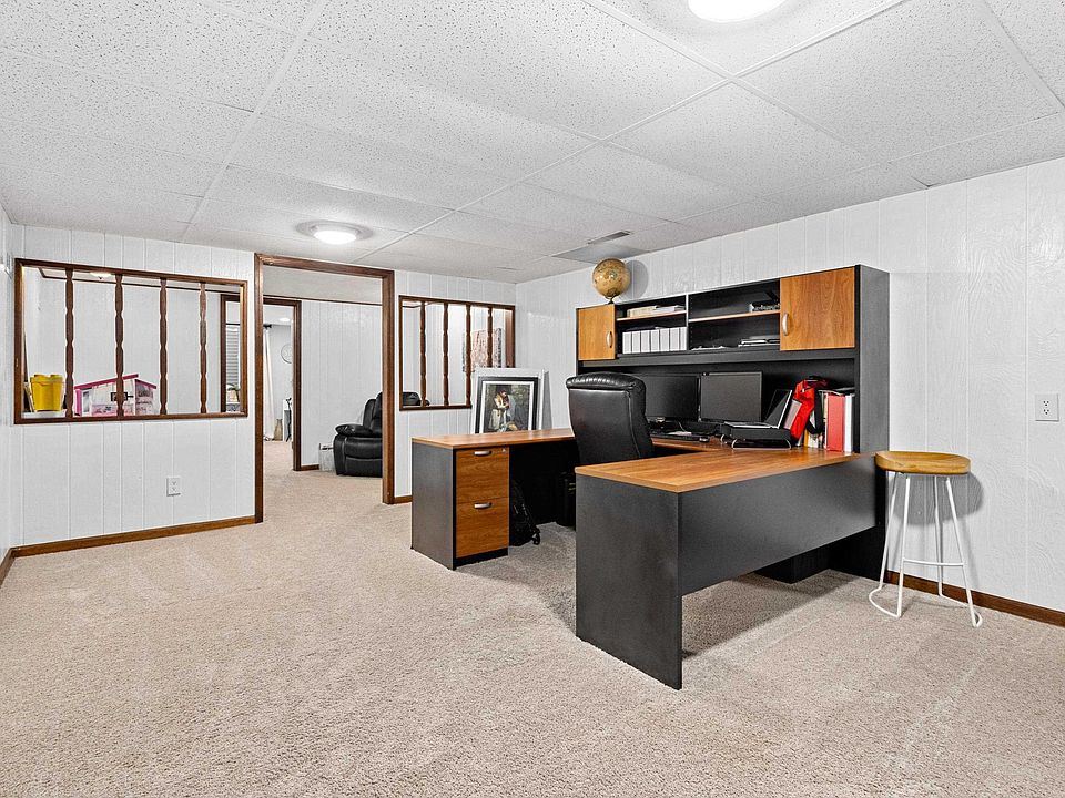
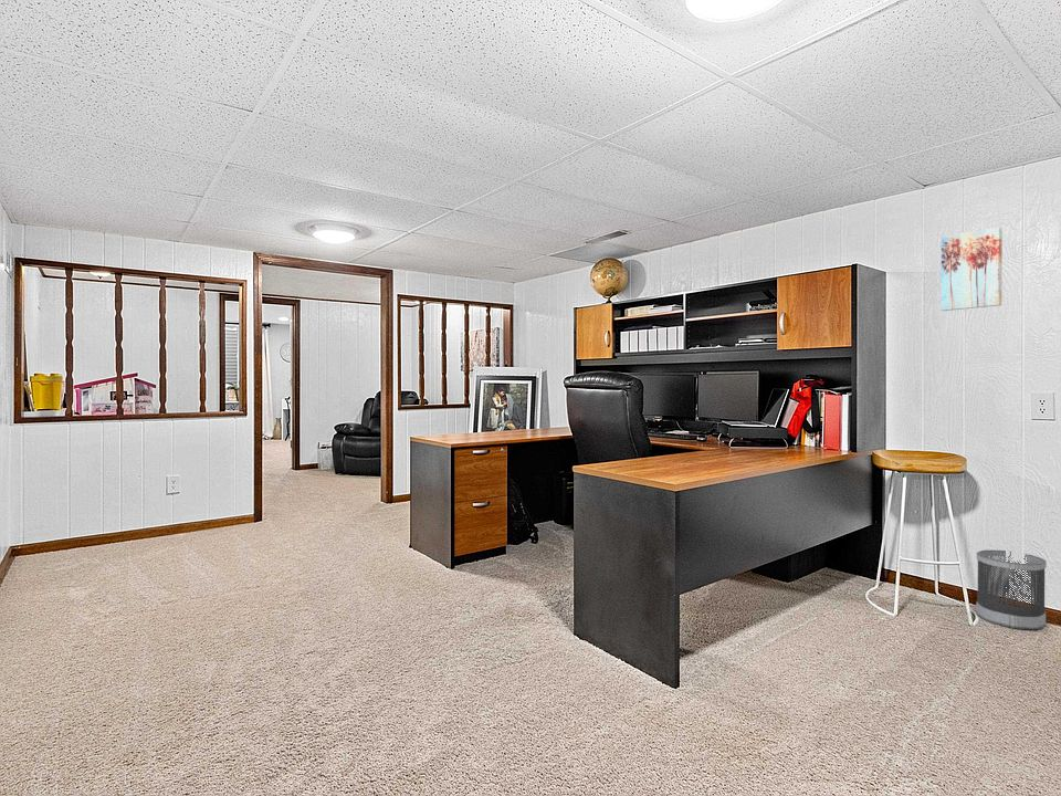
+ wastebasket [975,548,1048,631]
+ wall art [941,227,1004,312]
